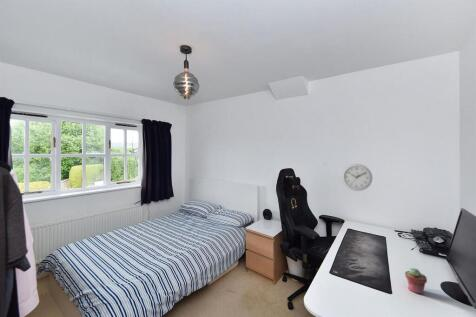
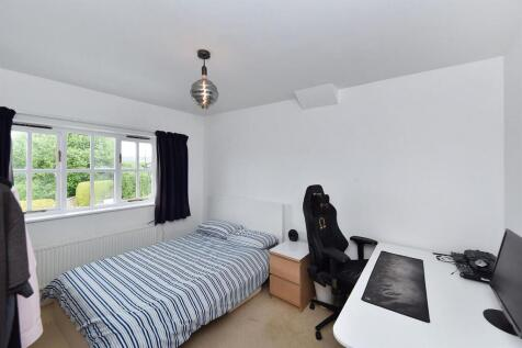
- potted succulent [404,267,428,295]
- wall clock [341,163,373,192]
